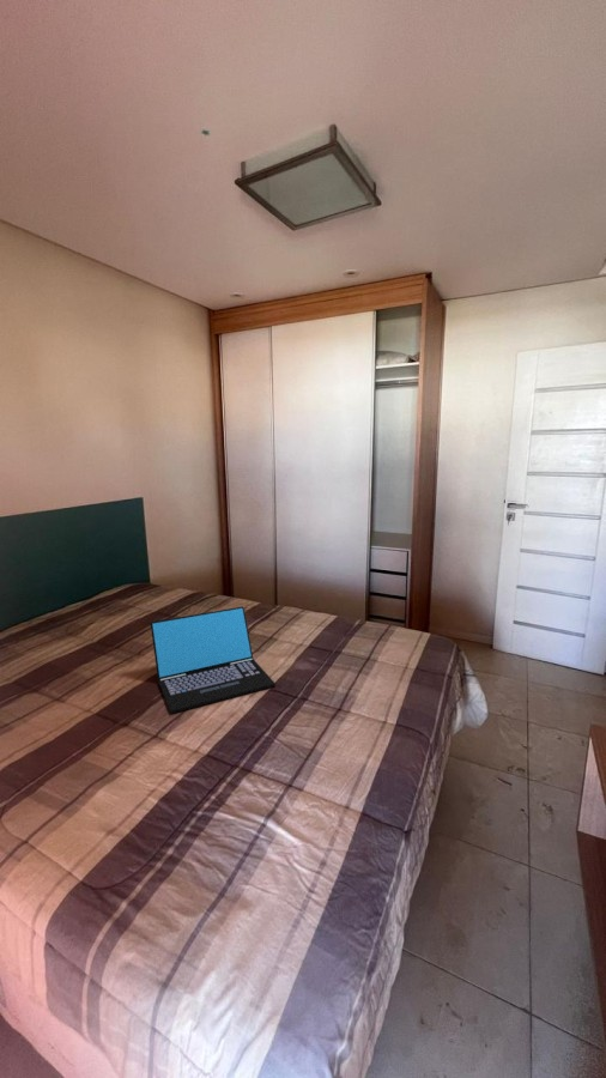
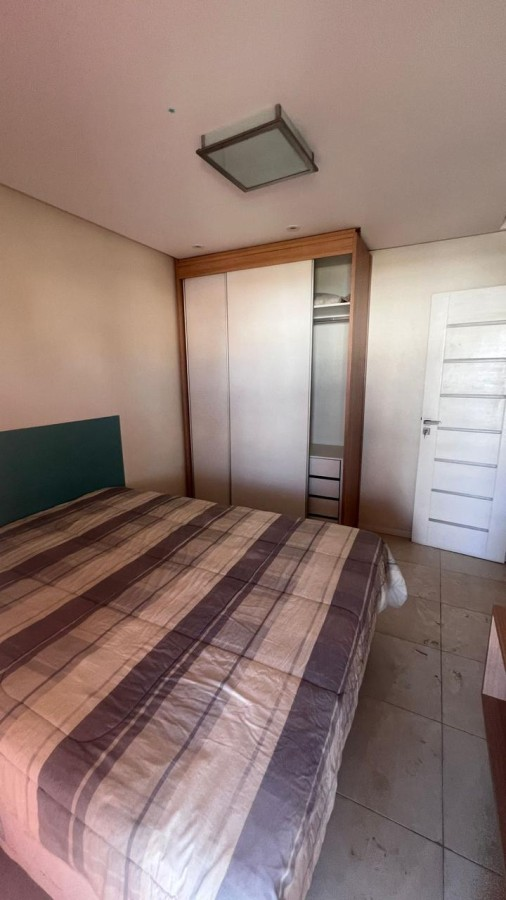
- laptop [150,606,277,715]
